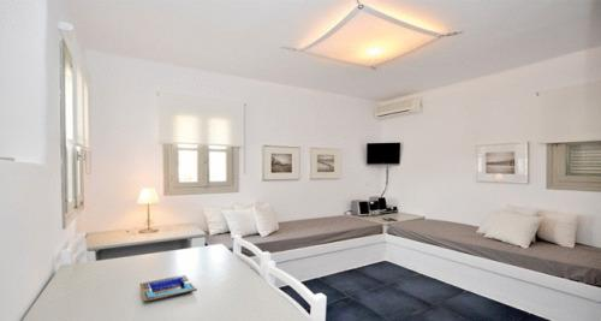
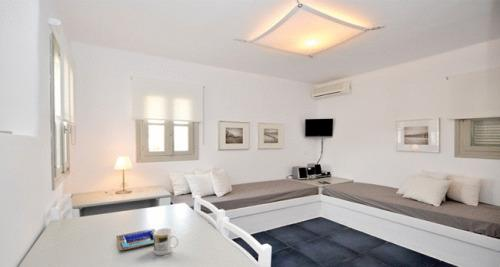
+ mug [153,227,180,256]
